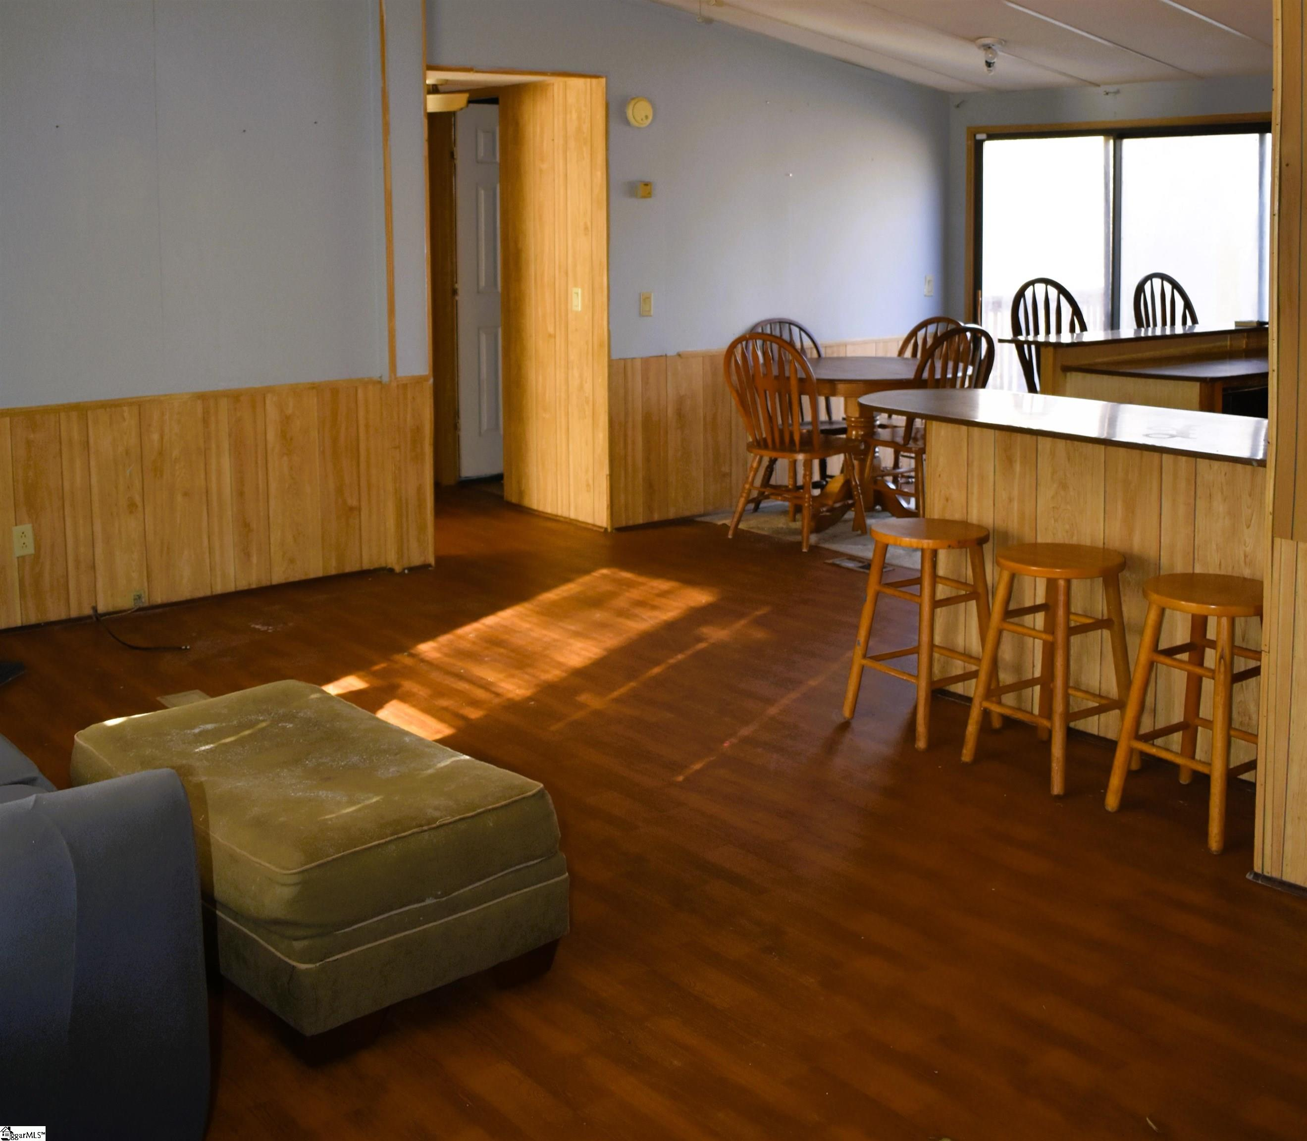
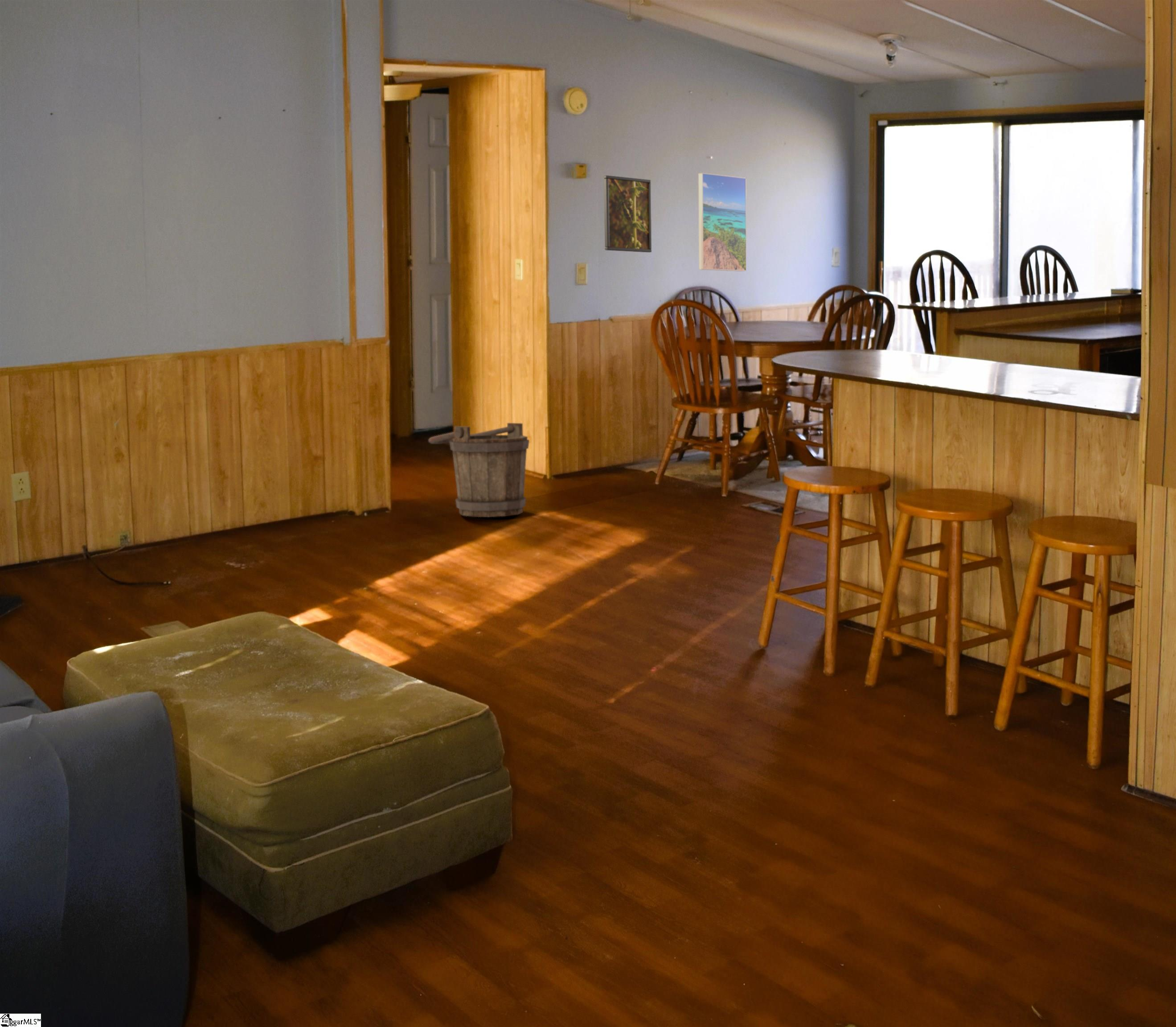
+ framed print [698,173,747,272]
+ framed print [603,175,652,253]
+ bucket [428,423,530,518]
